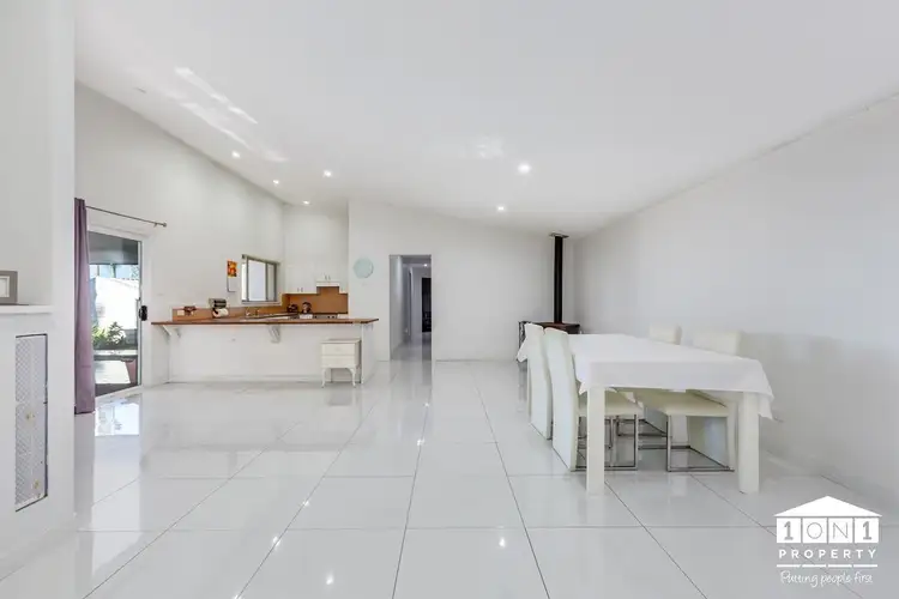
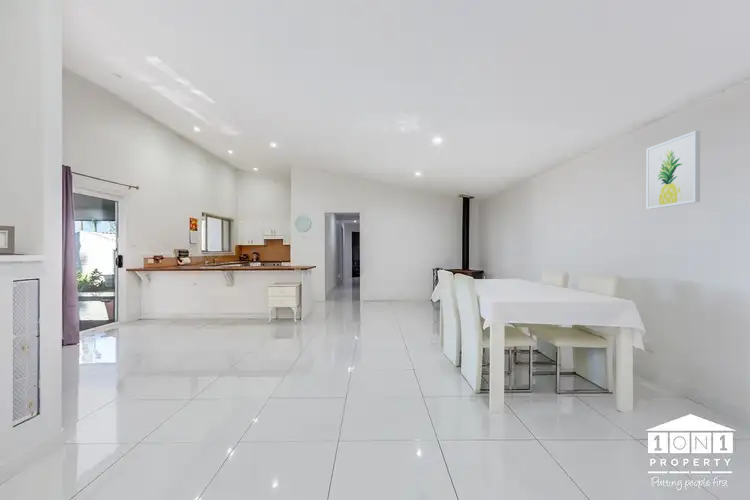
+ wall art [646,130,701,210]
